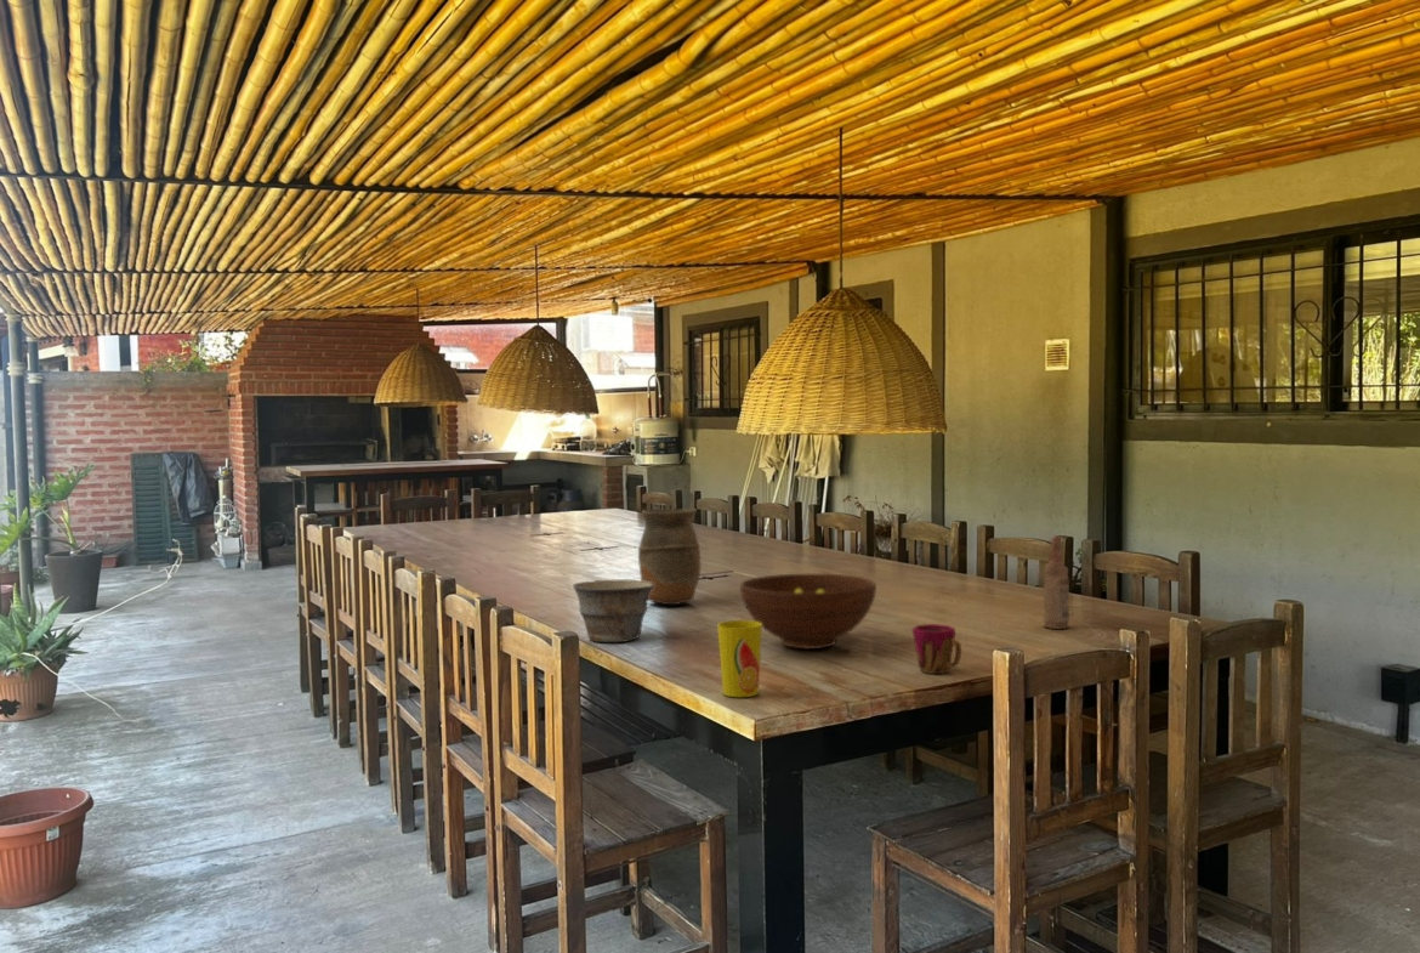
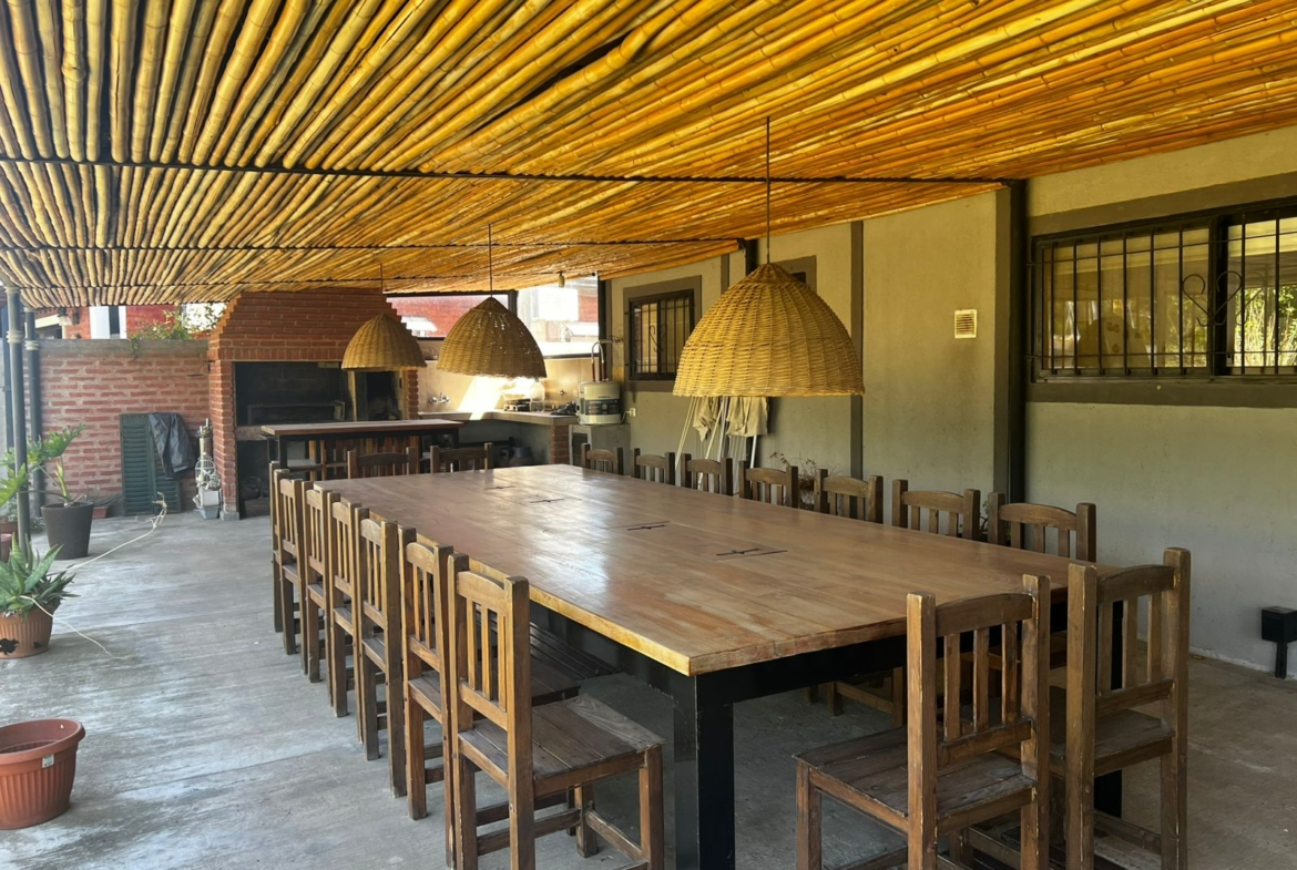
- cup [716,619,762,698]
- vase [637,507,702,606]
- cup [911,623,962,675]
- fruit bowl [739,573,877,651]
- bottle [1043,534,1070,630]
- bowl [572,579,654,643]
